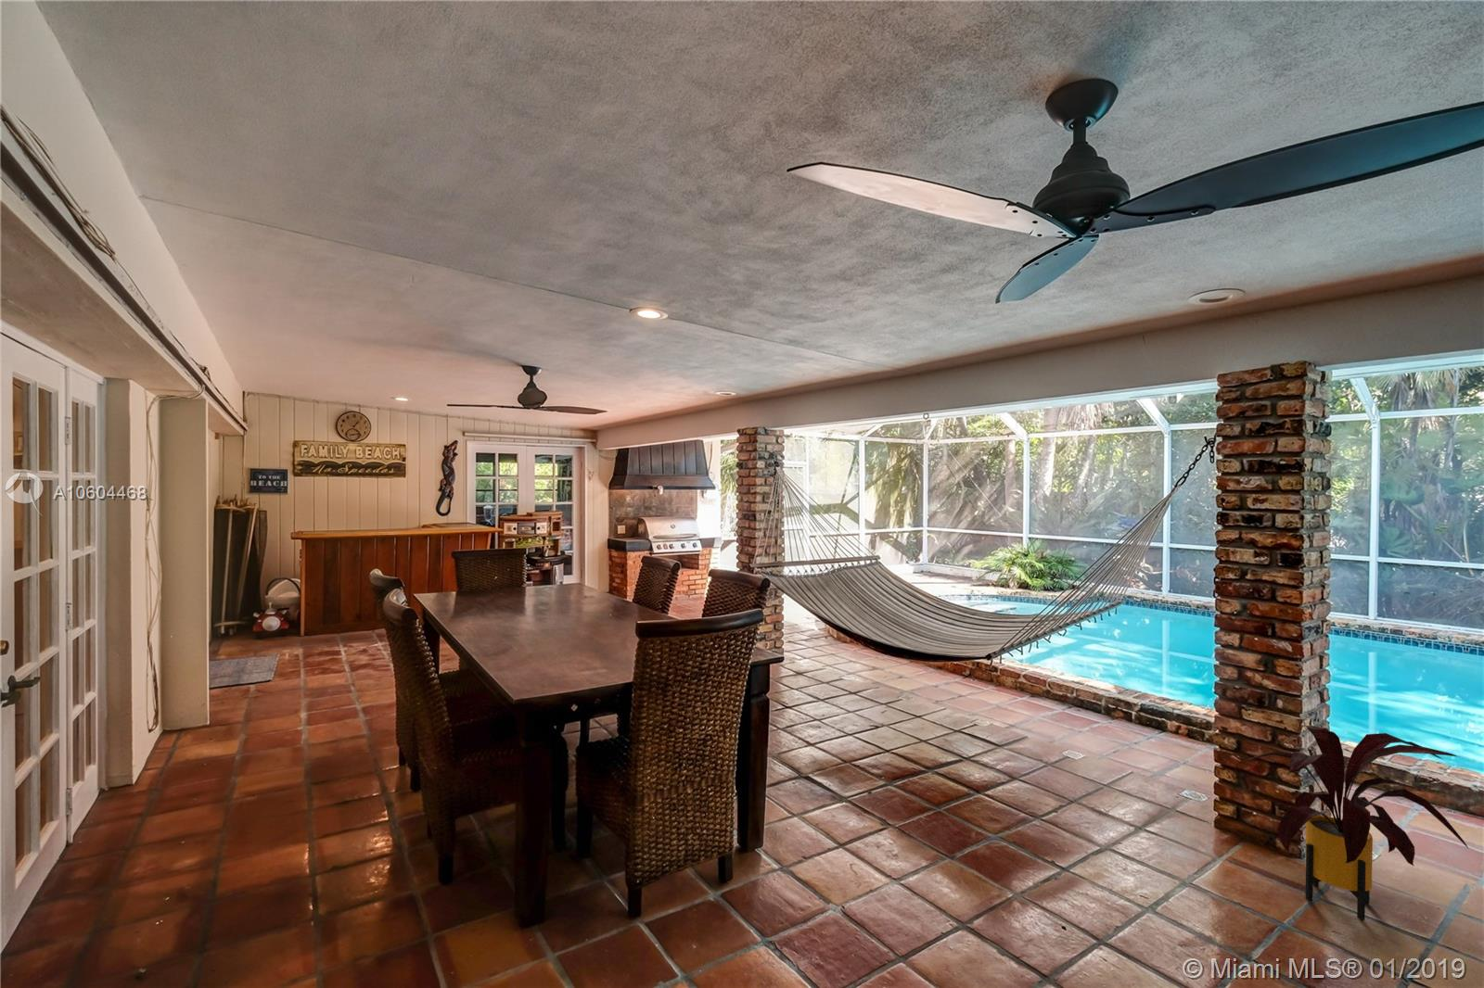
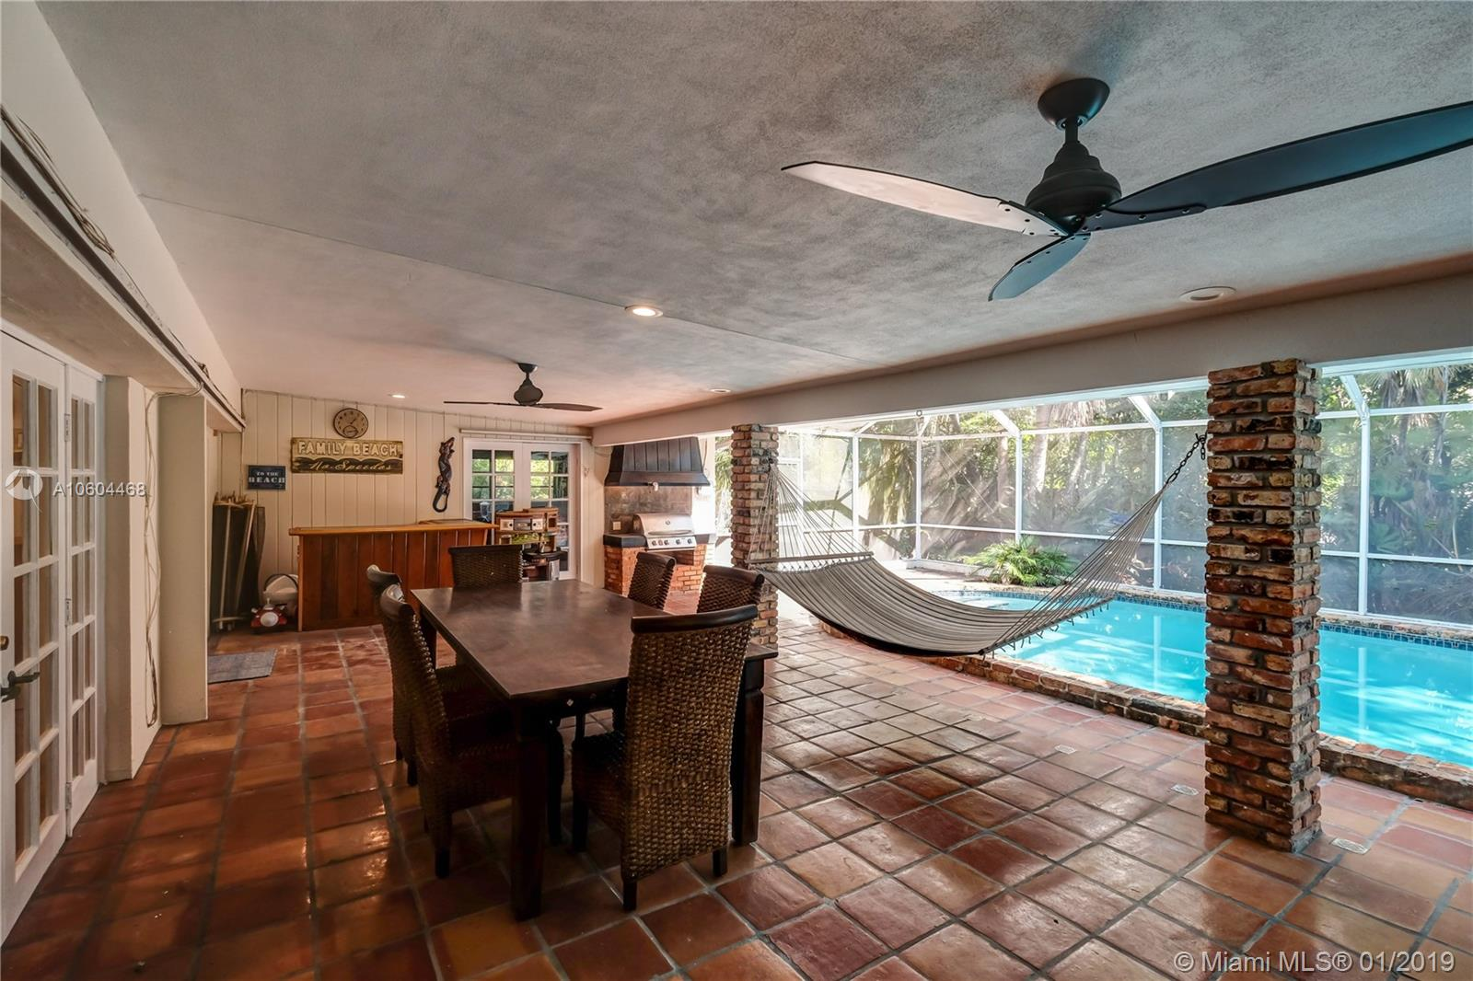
- house plant [1238,723,1470,921]
